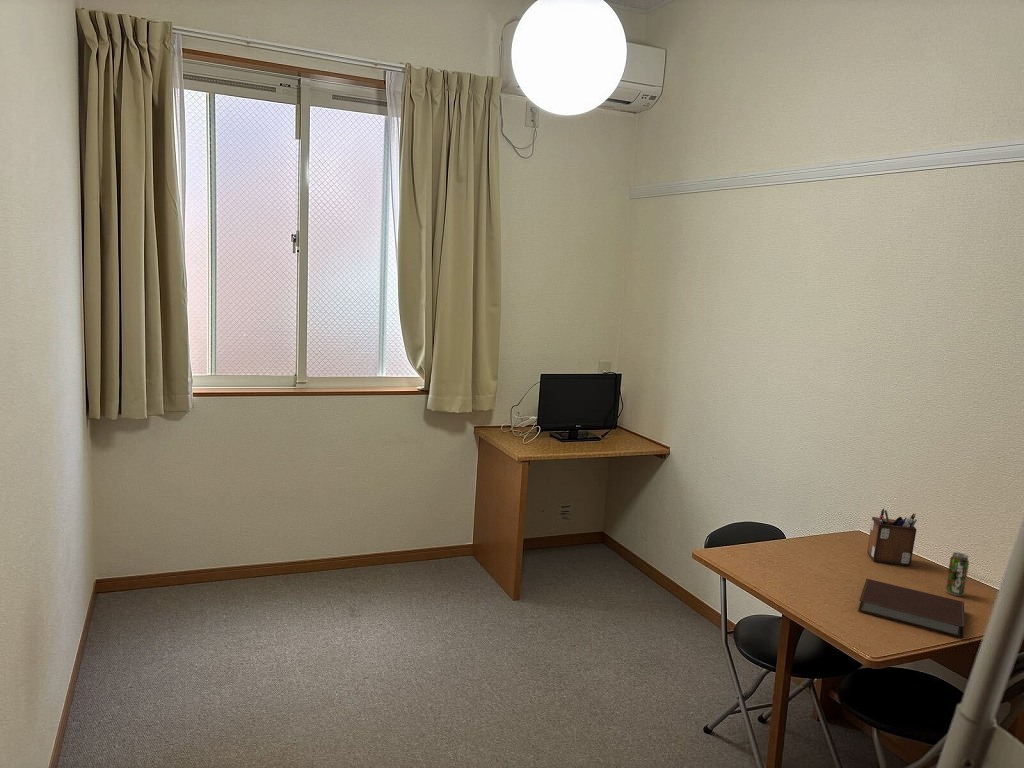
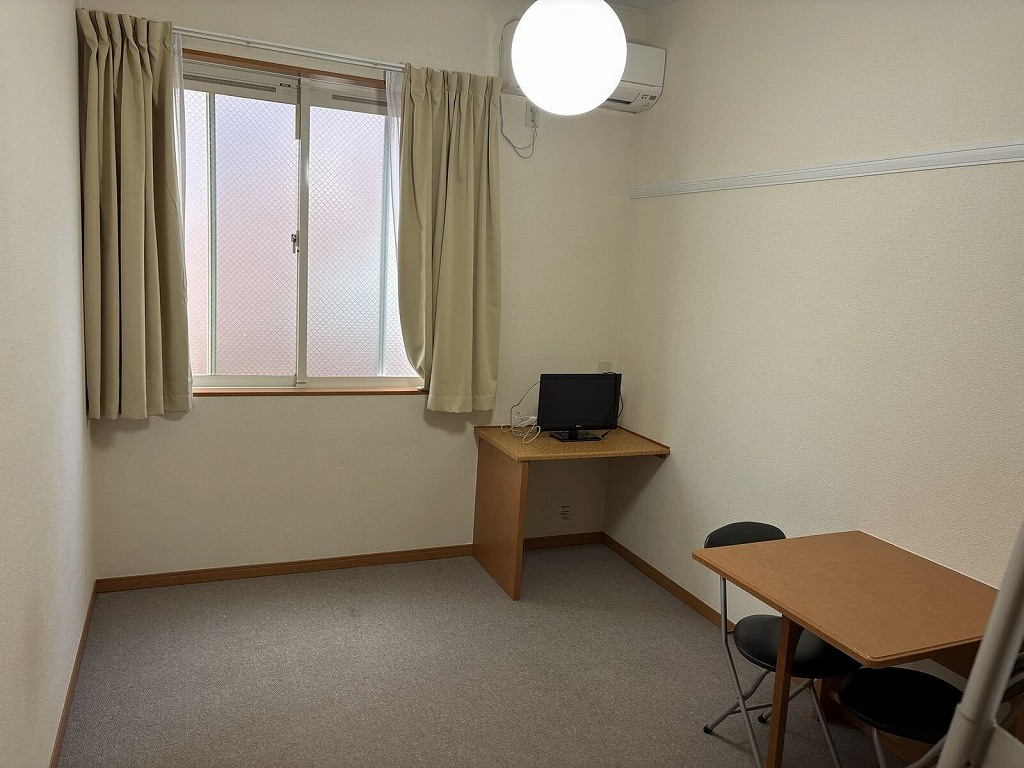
- desk organizer [866,508,918,567]
- beverage can [945,551,970,597]
- notebook [857,578,966,639]
